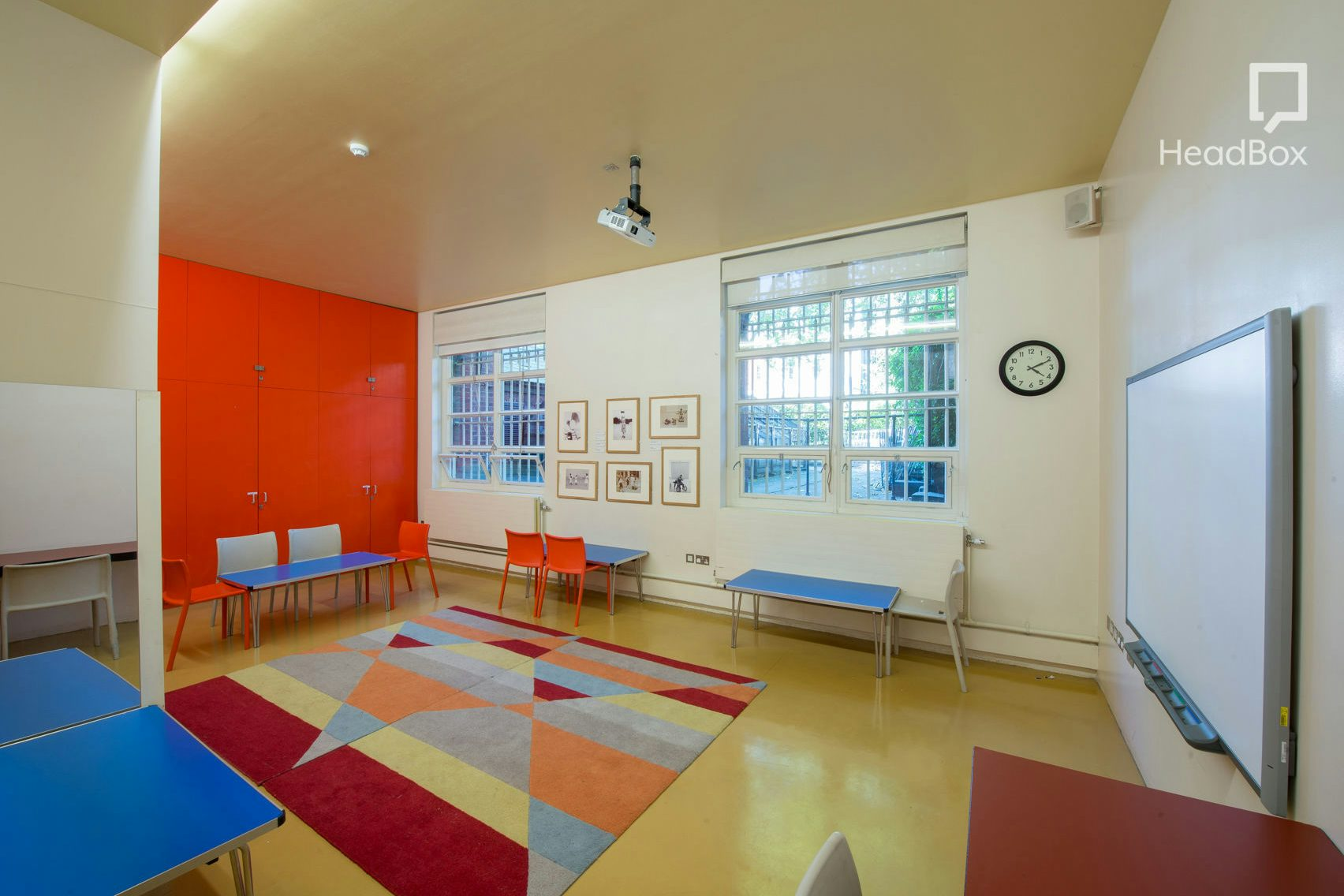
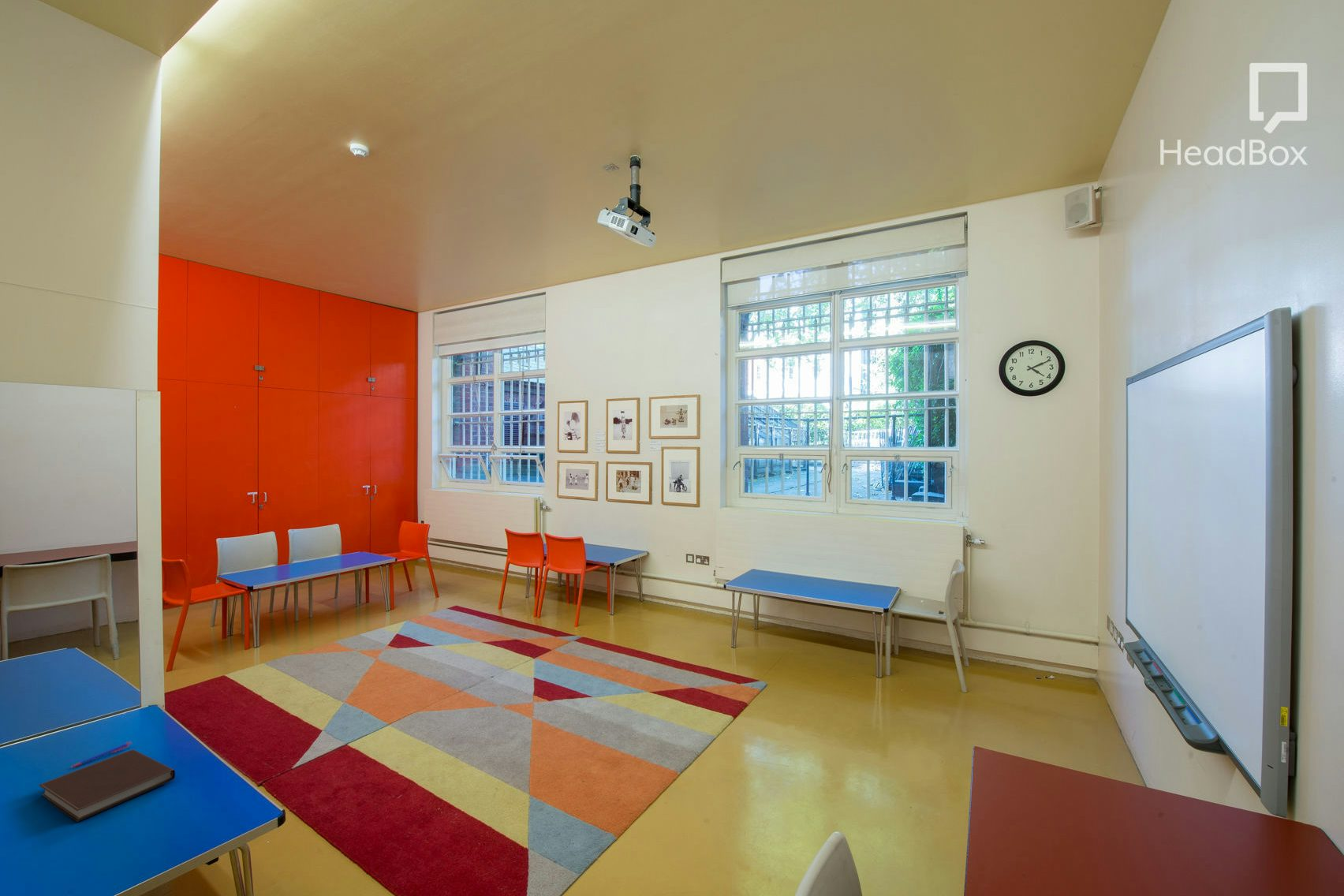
+ notebook [38,749,176,823]
+ pen [70,741,133,768]
